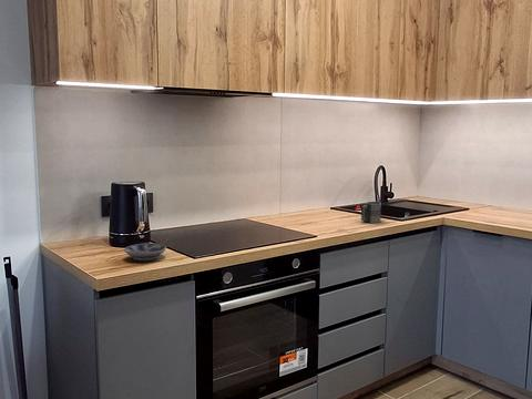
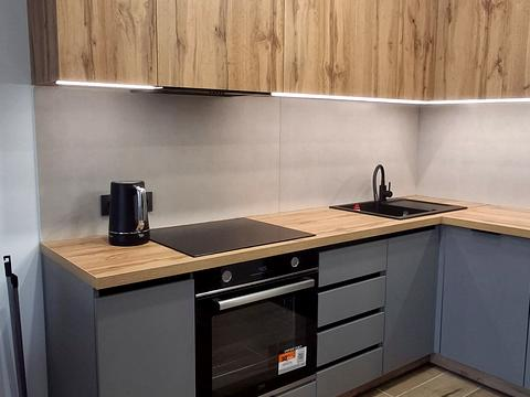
- bowl [123,242,167,262]
- mug [360,201,382,224]
